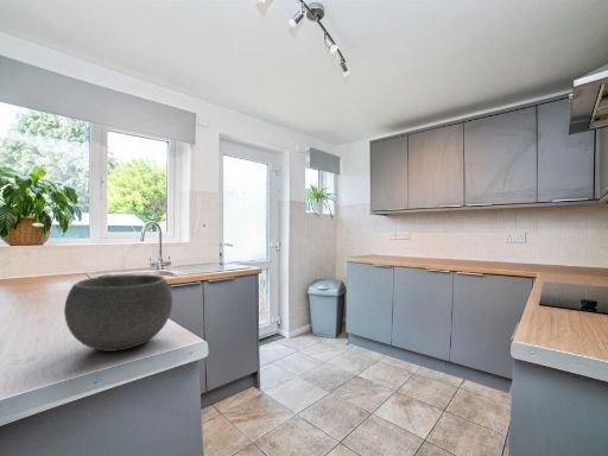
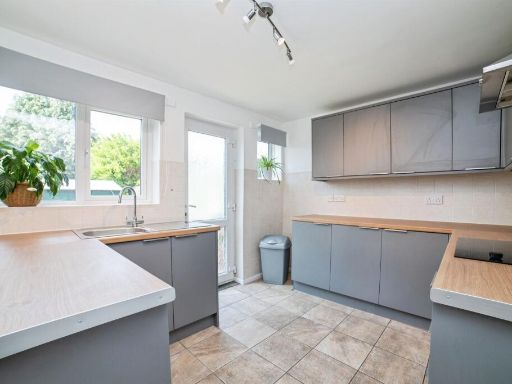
- bowl [63,274,173,353]
